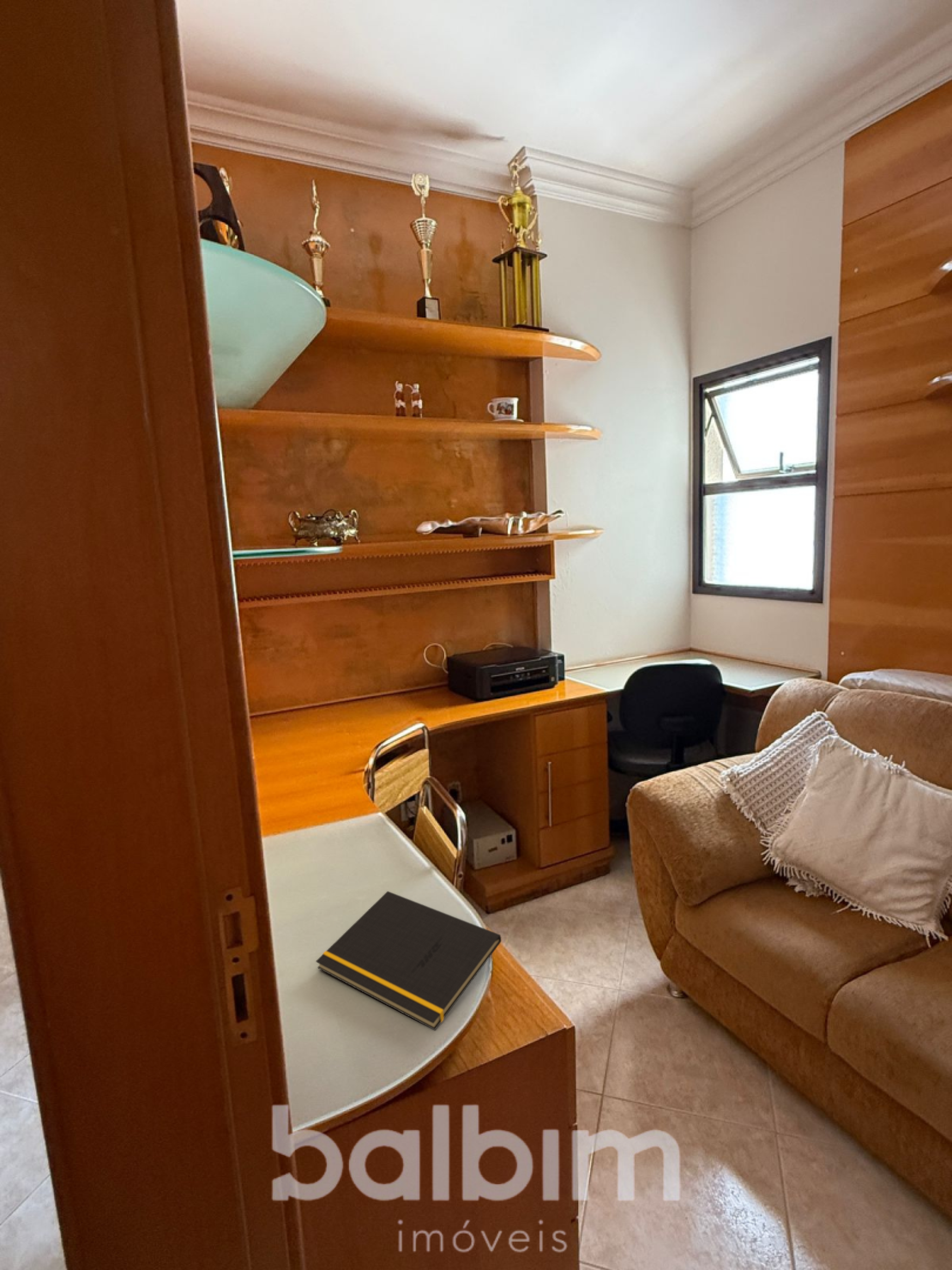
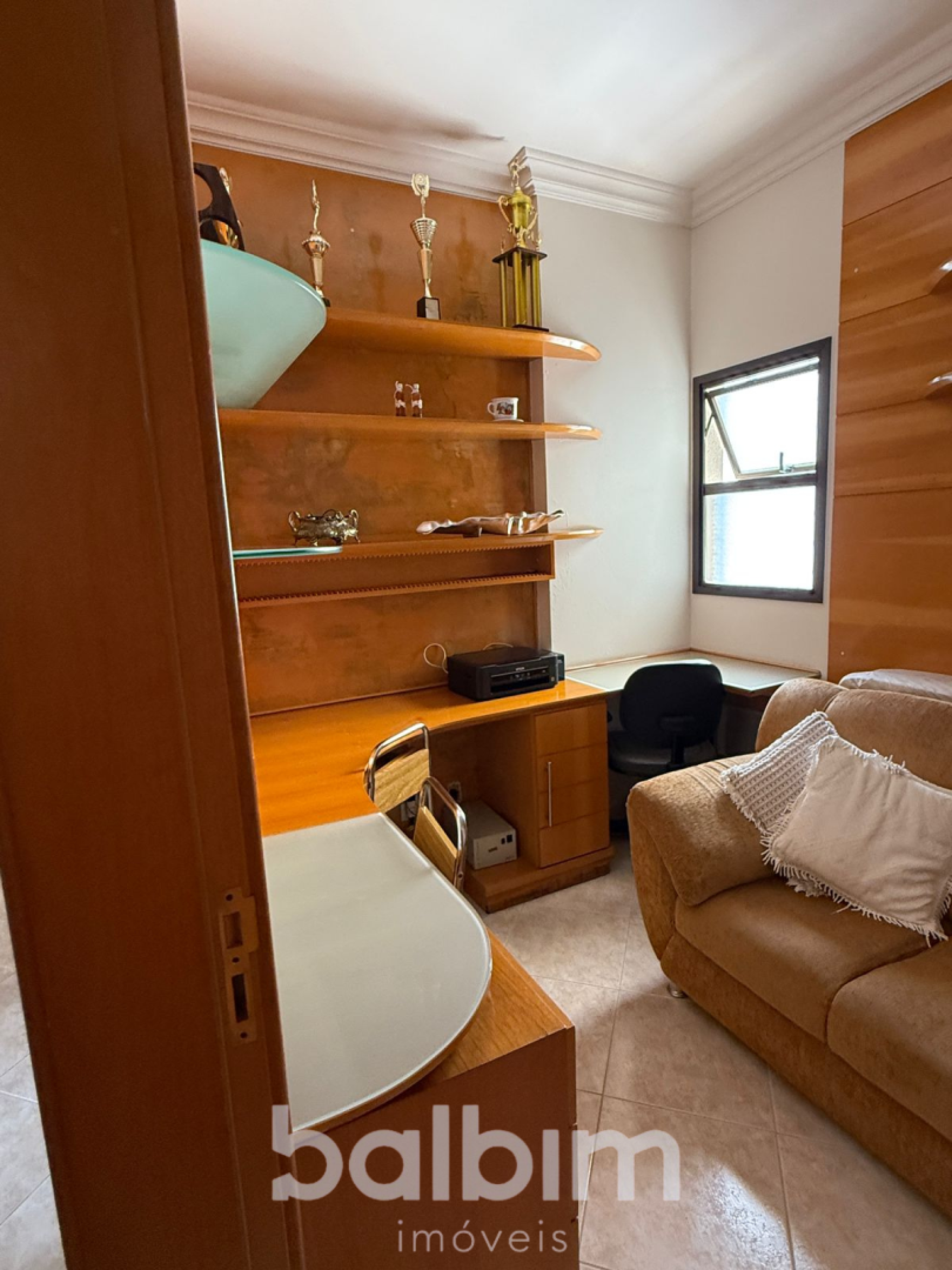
- notepad [315,890,502,1031]
